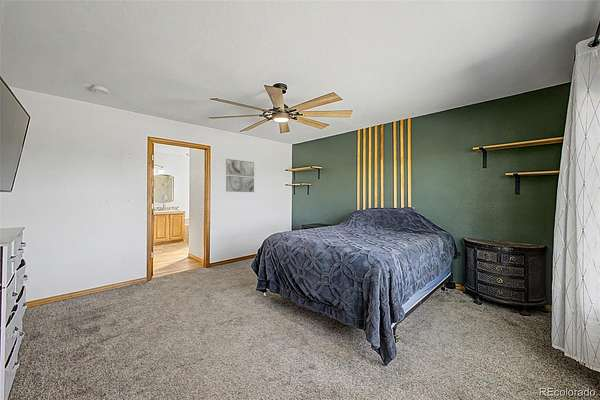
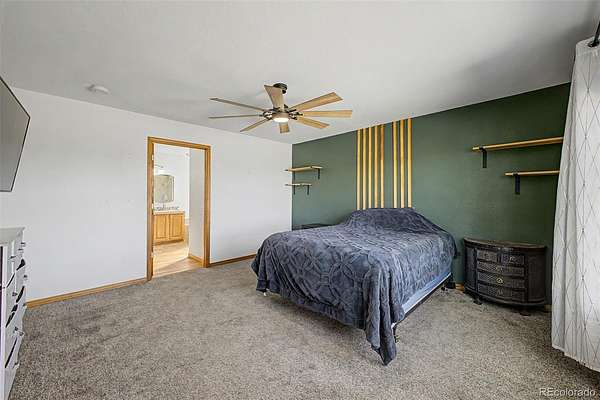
- wall art [225,158,255,193]
